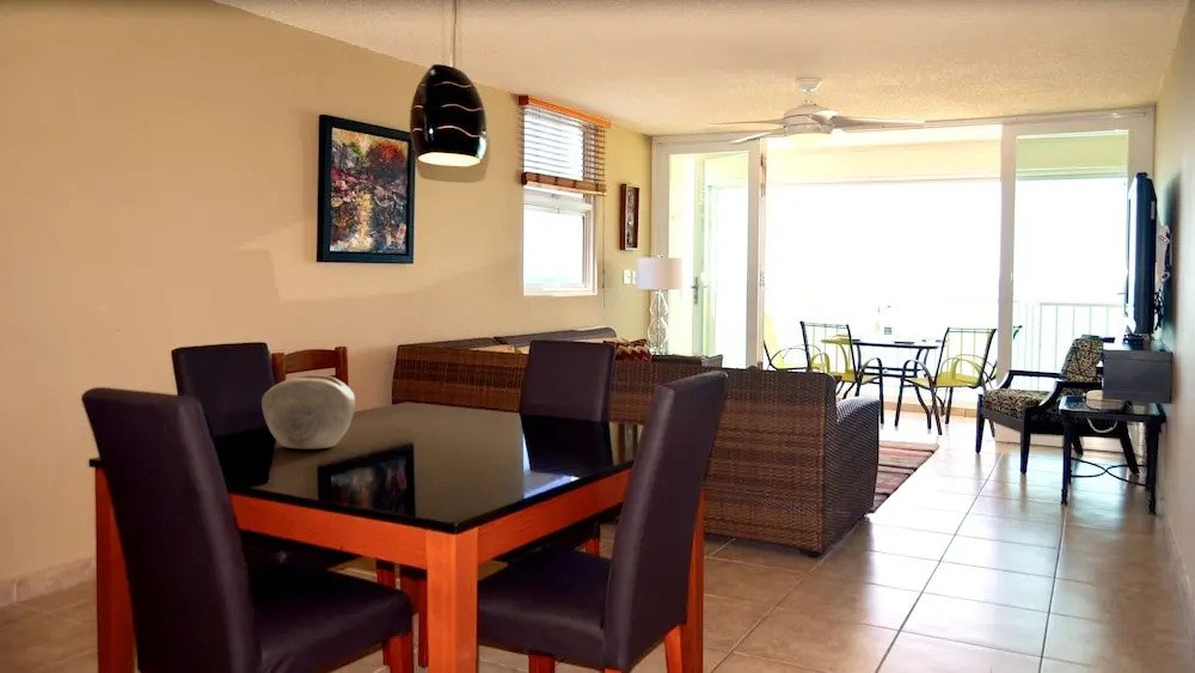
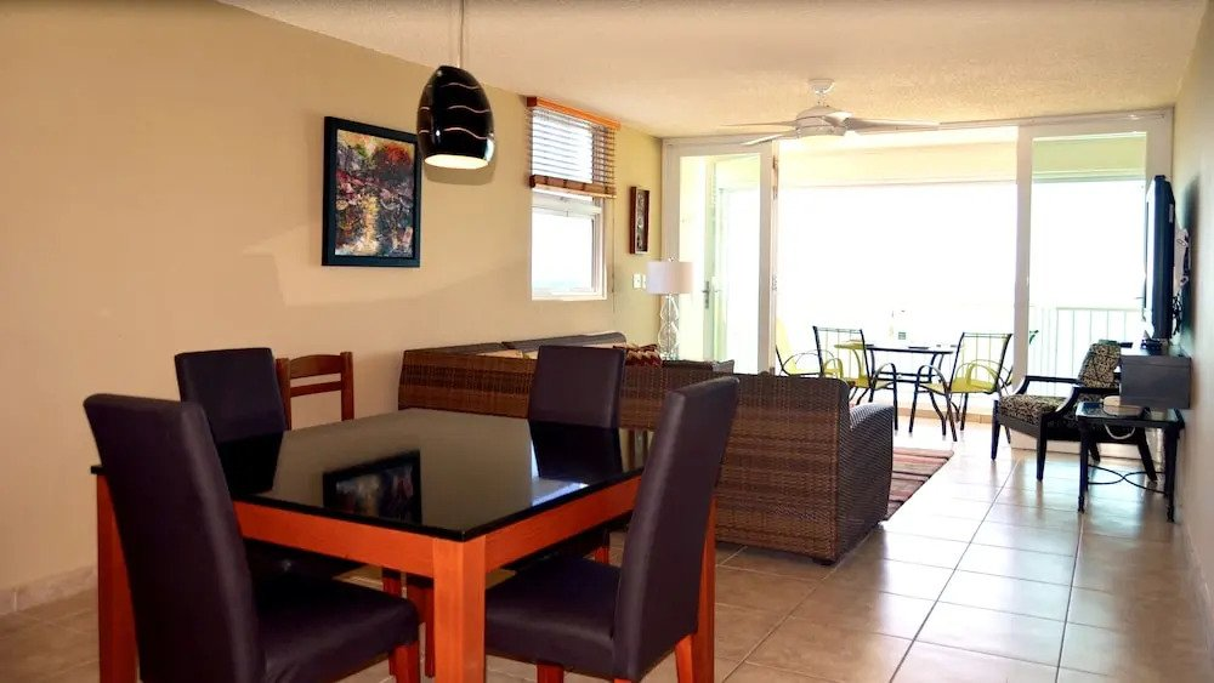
- decorative bowl [261,373,356,449]
